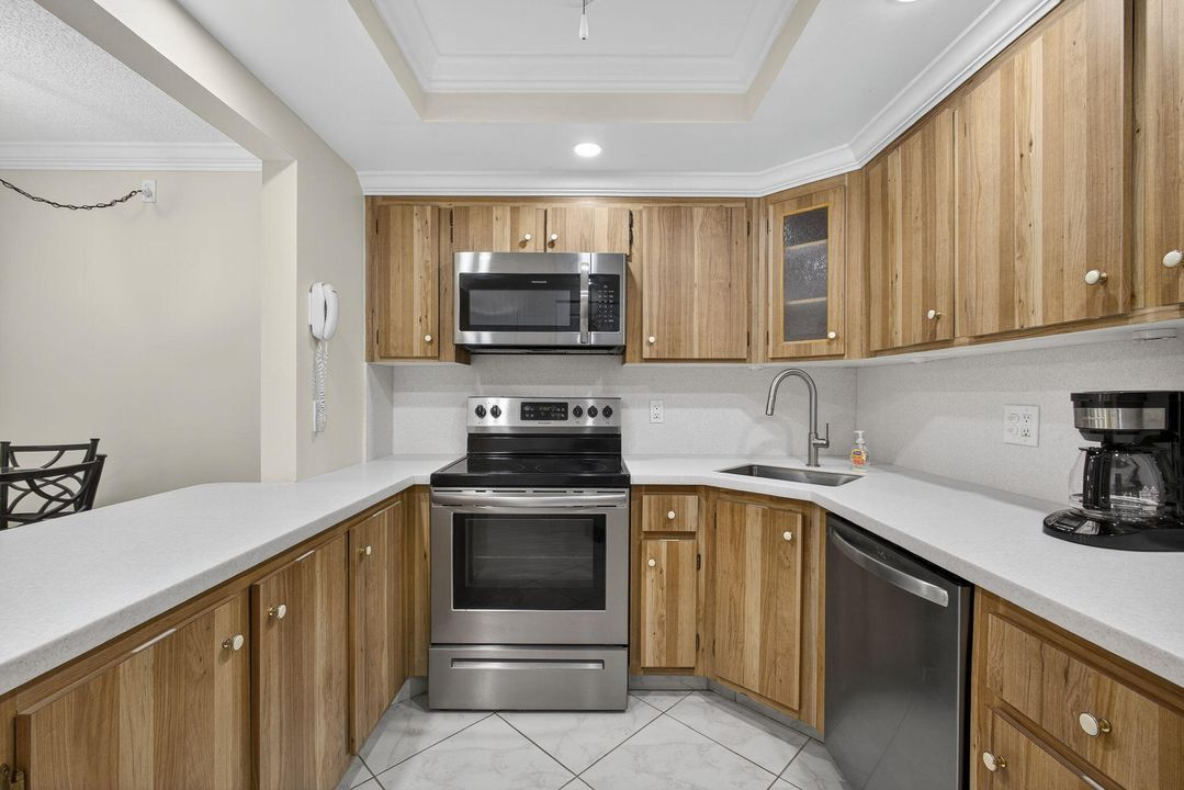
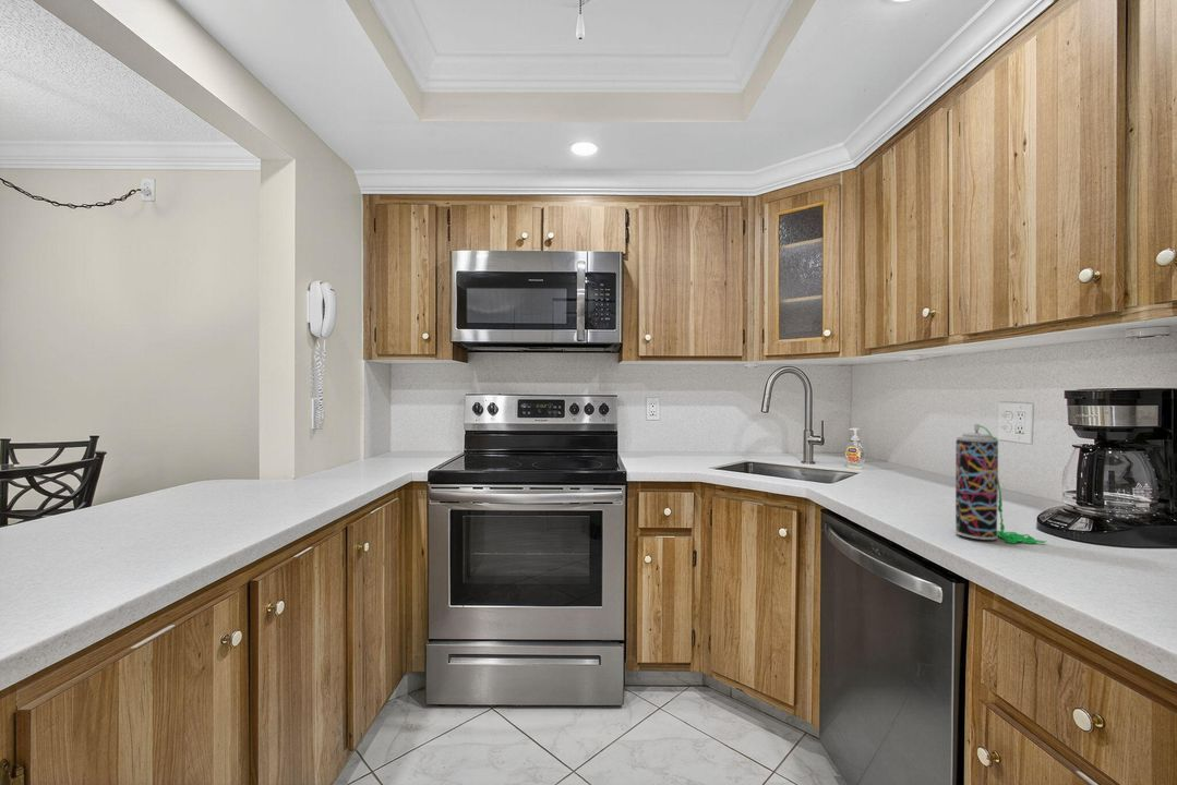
+ spray can [954,423,1047,545]
